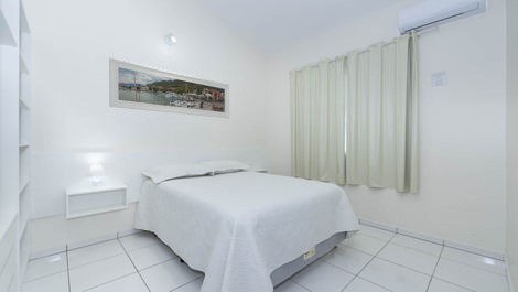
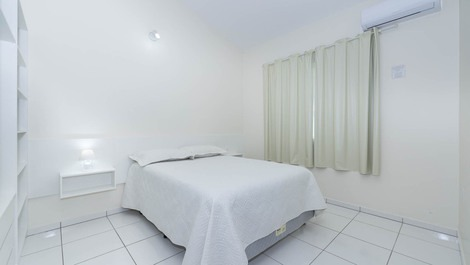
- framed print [108,56,230,119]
